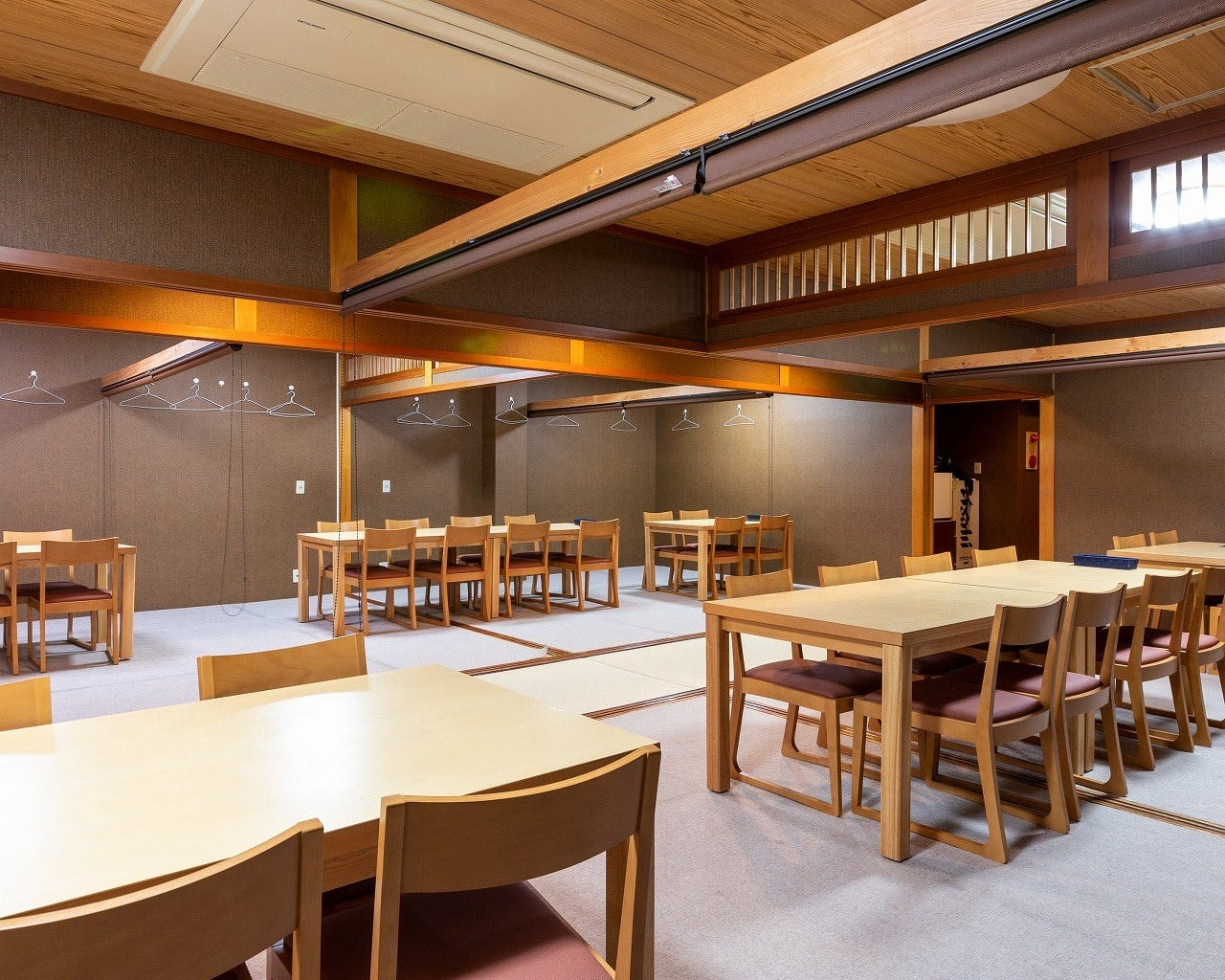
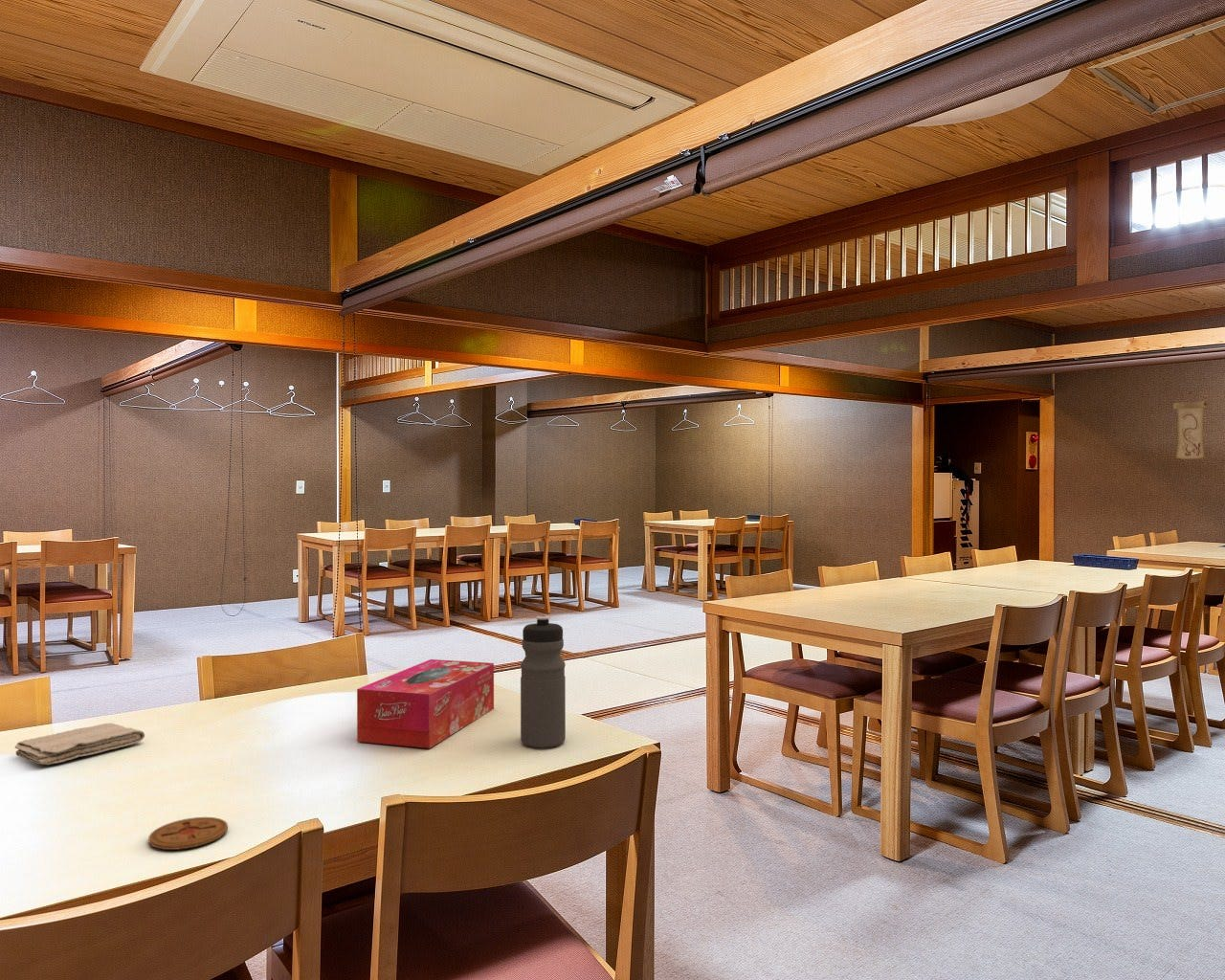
+ water bottle [520,614,567,748]
+ tissue box [356,658,495,749]
+ washcloth [13,723,145,766]
+ coaster [148,816,229,851]
+ wall scroll [1172,390,1208,460]
